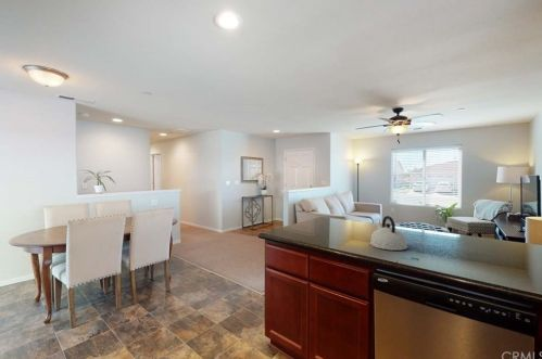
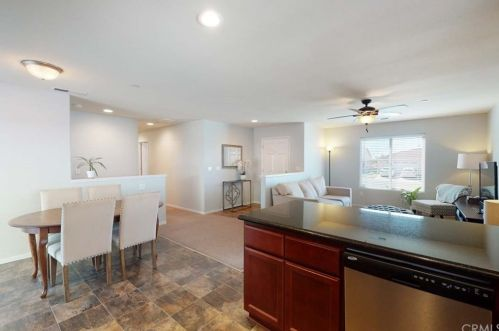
- kettle [369,215,408,252]
